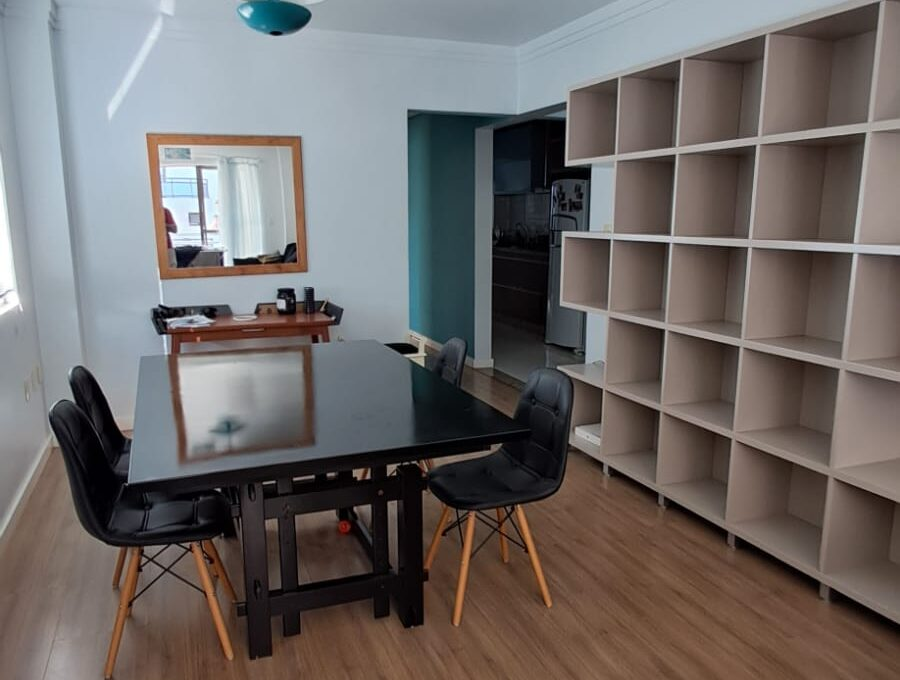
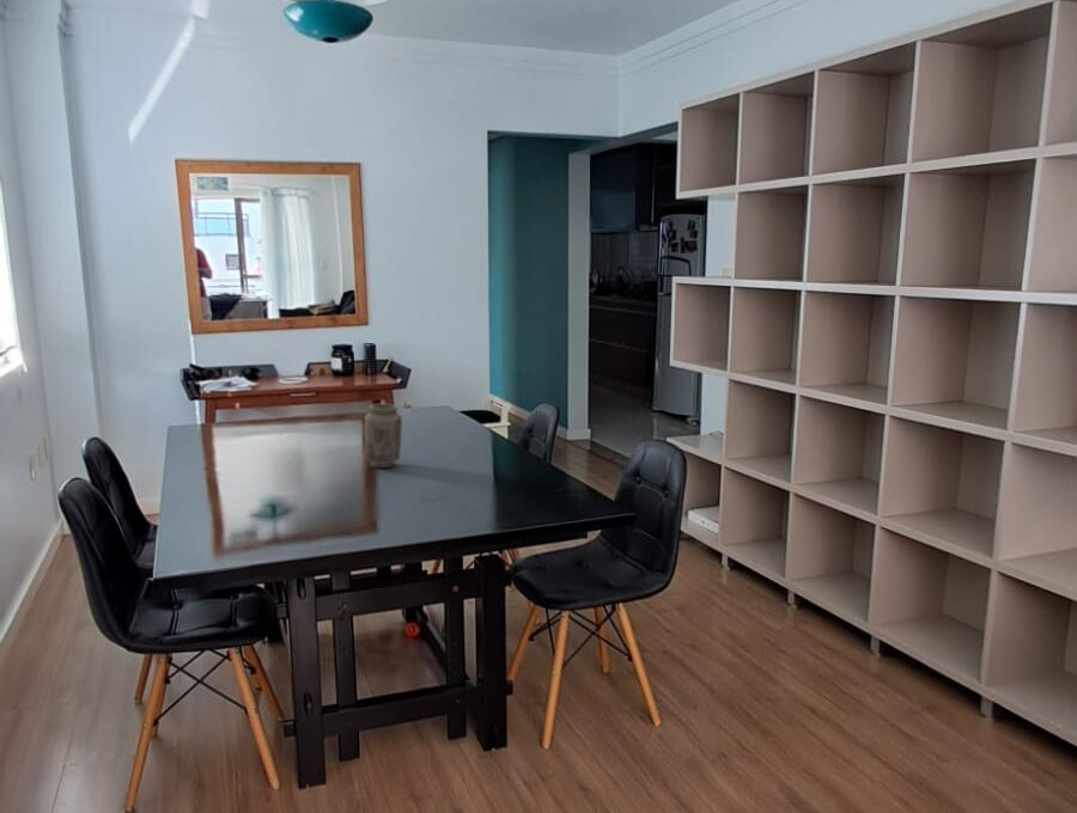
+ vase [364,403,403,469]
